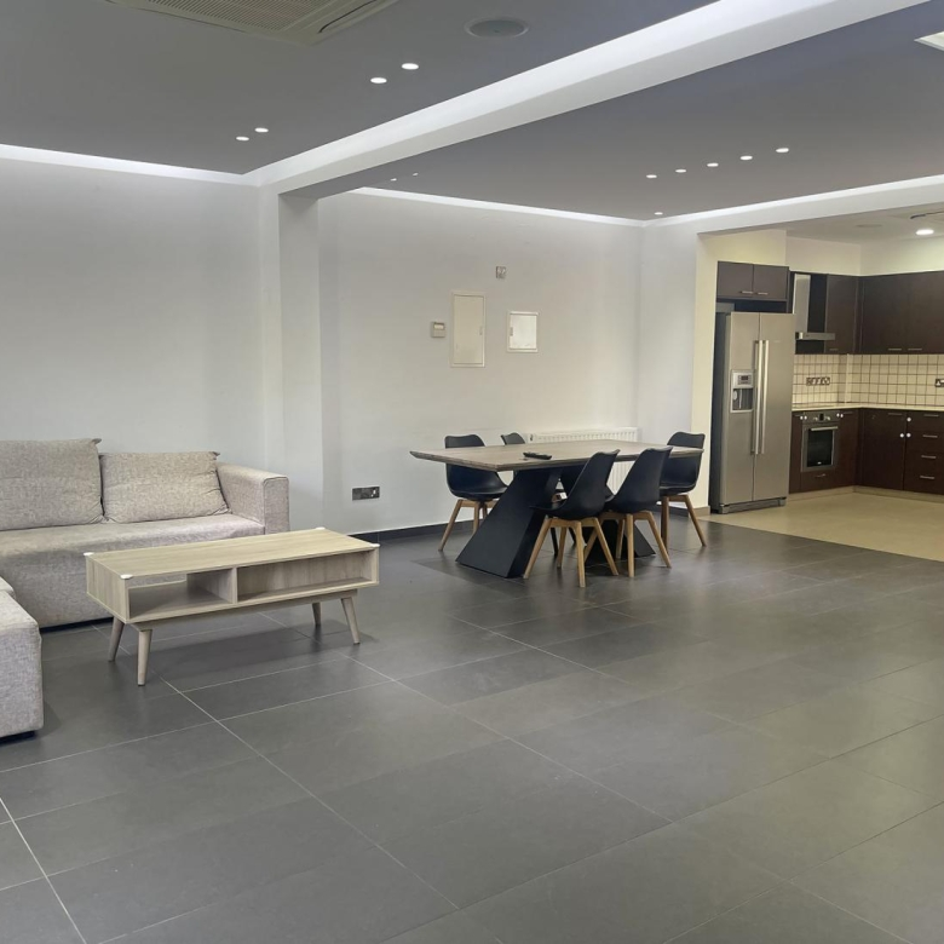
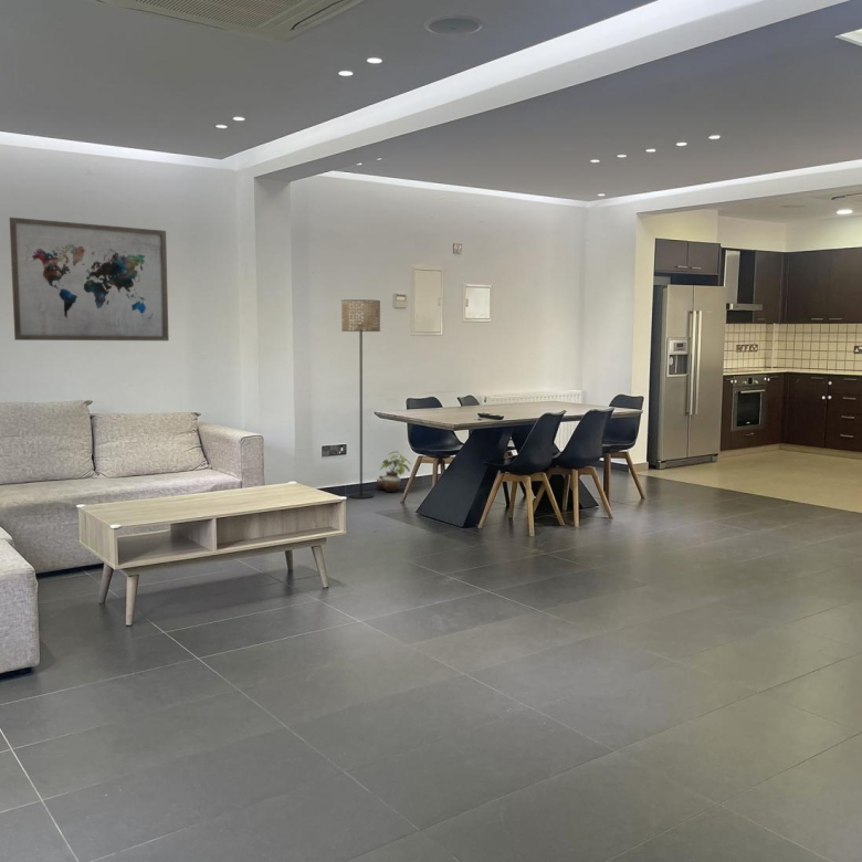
+ floor lamp [340,298,381,500]
+ wall art [9,217,170,341]
+ potted plant [376,451,412,493]
